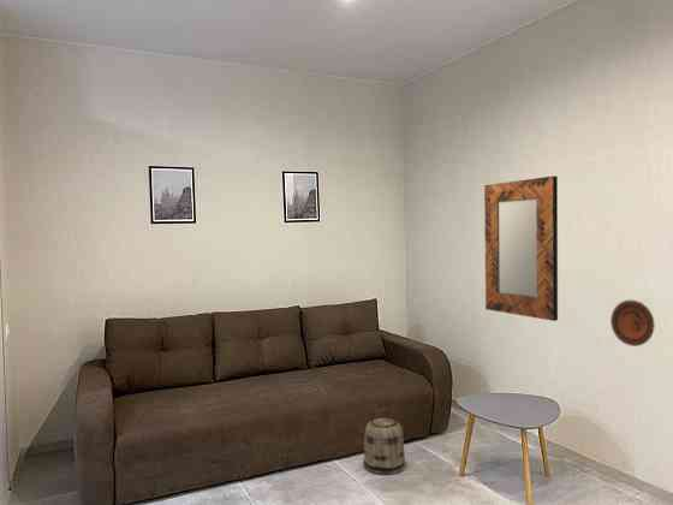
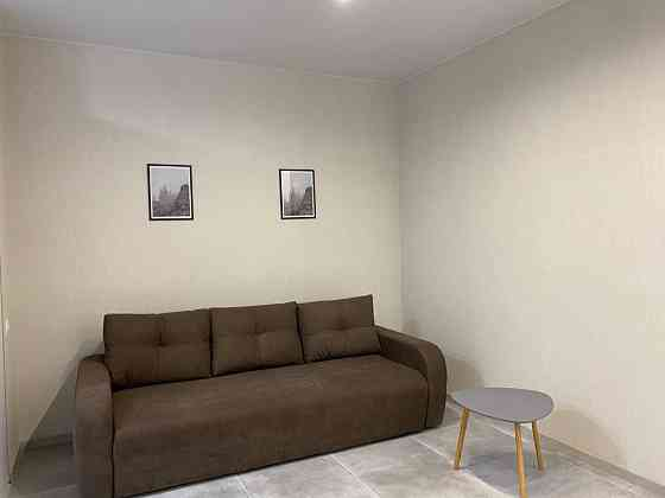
- basket [363,408,406,476]
- decorative plate [609,298,656,347]
- home mirror [483,176,559,322]
